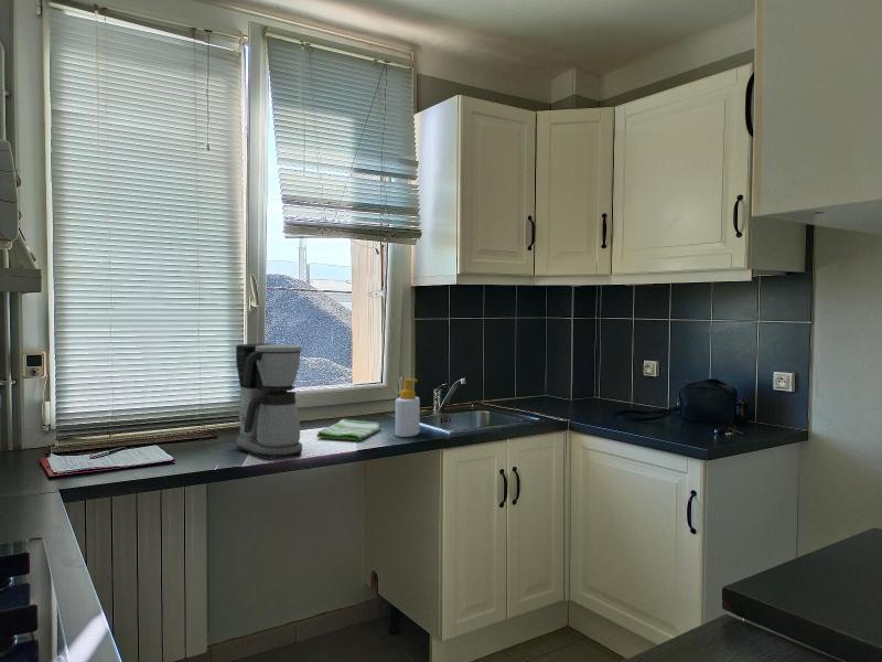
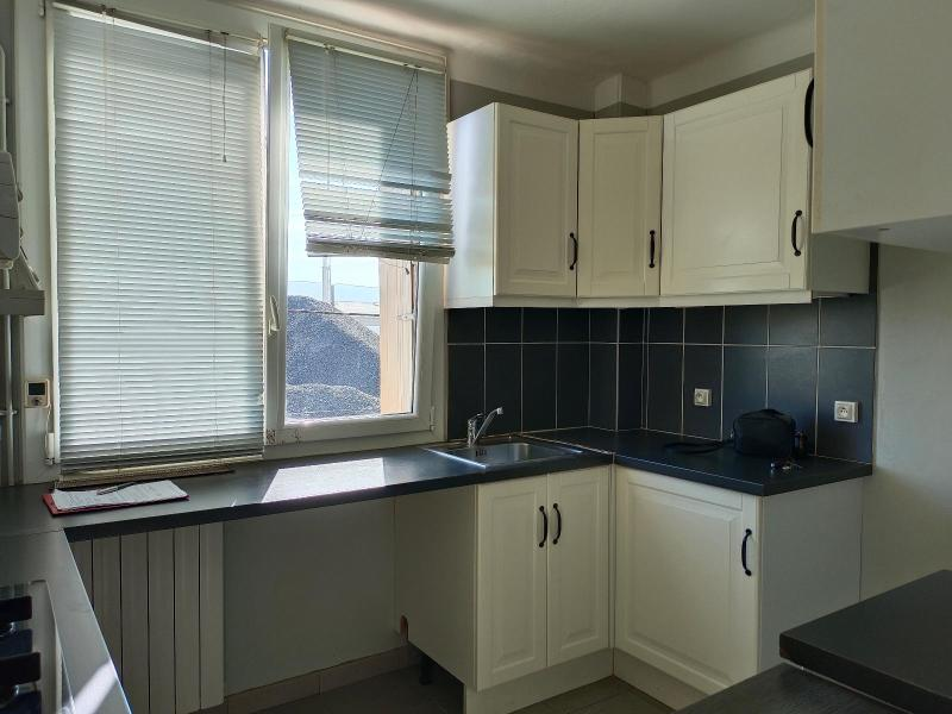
- coffee maker [235,342,303,460]
- dish towel [315,418,383,441]
- soap bottle [395,377,421,438]
